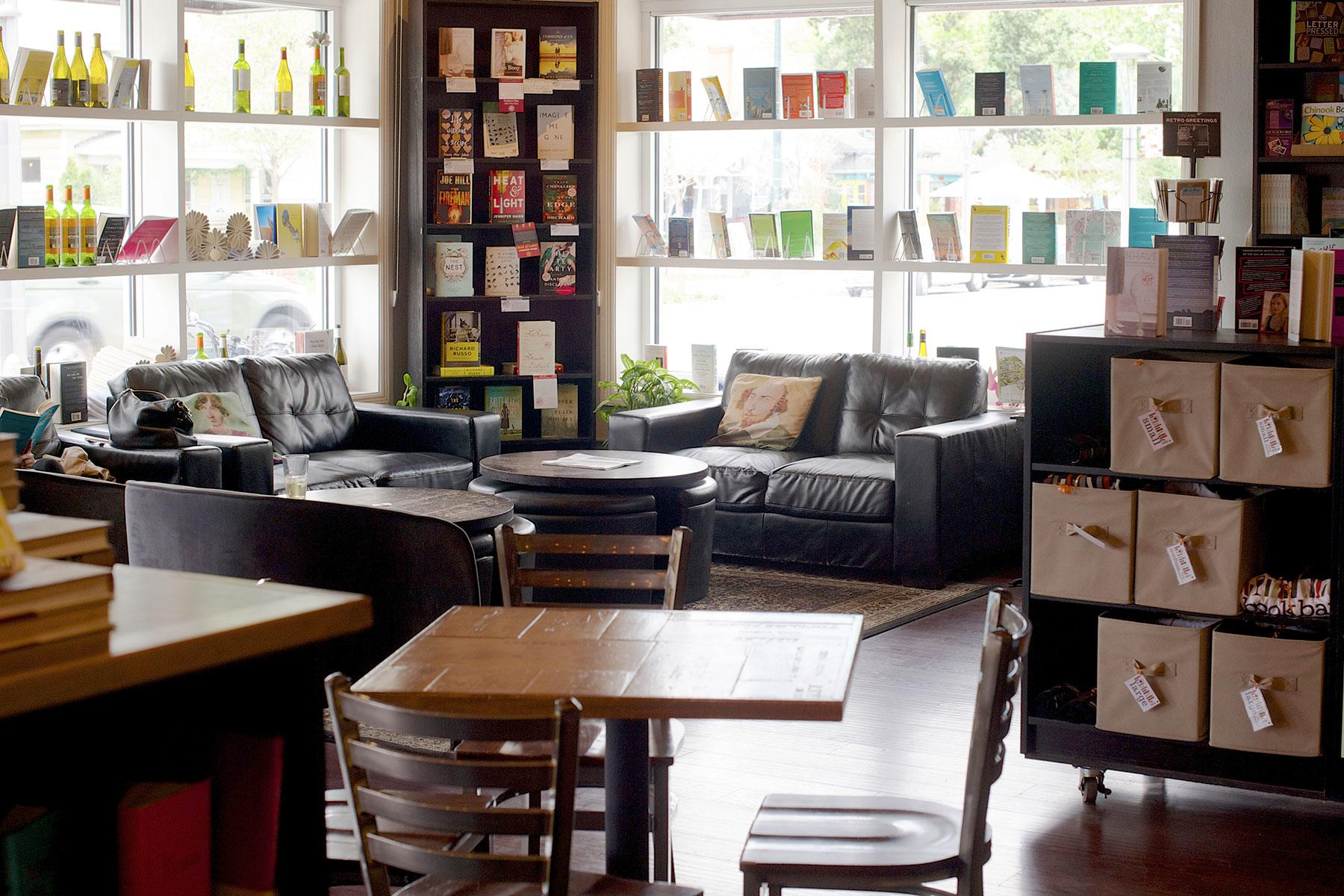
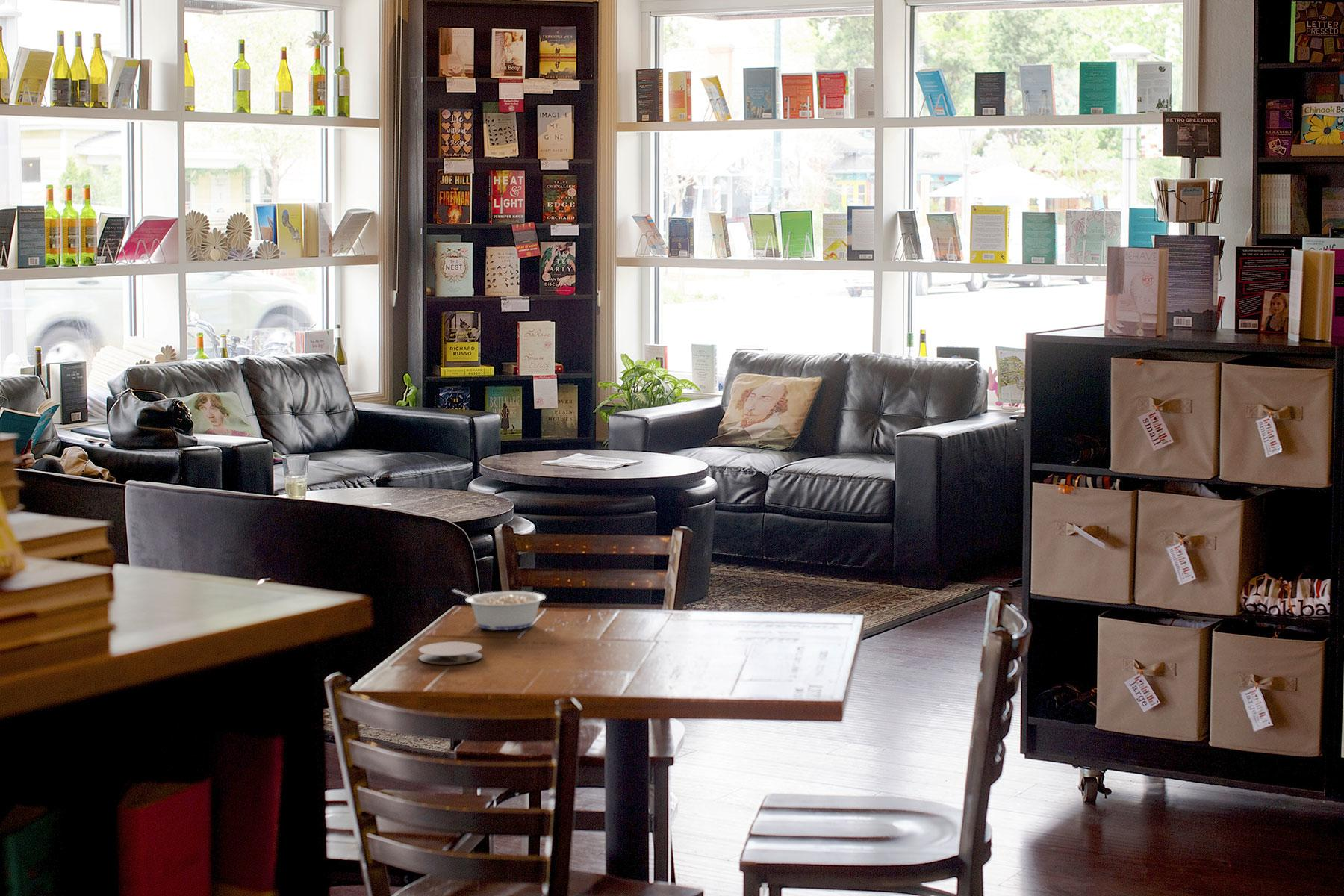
+ legume [452,589,547,631]
+ coaster [417,641,483,665]
